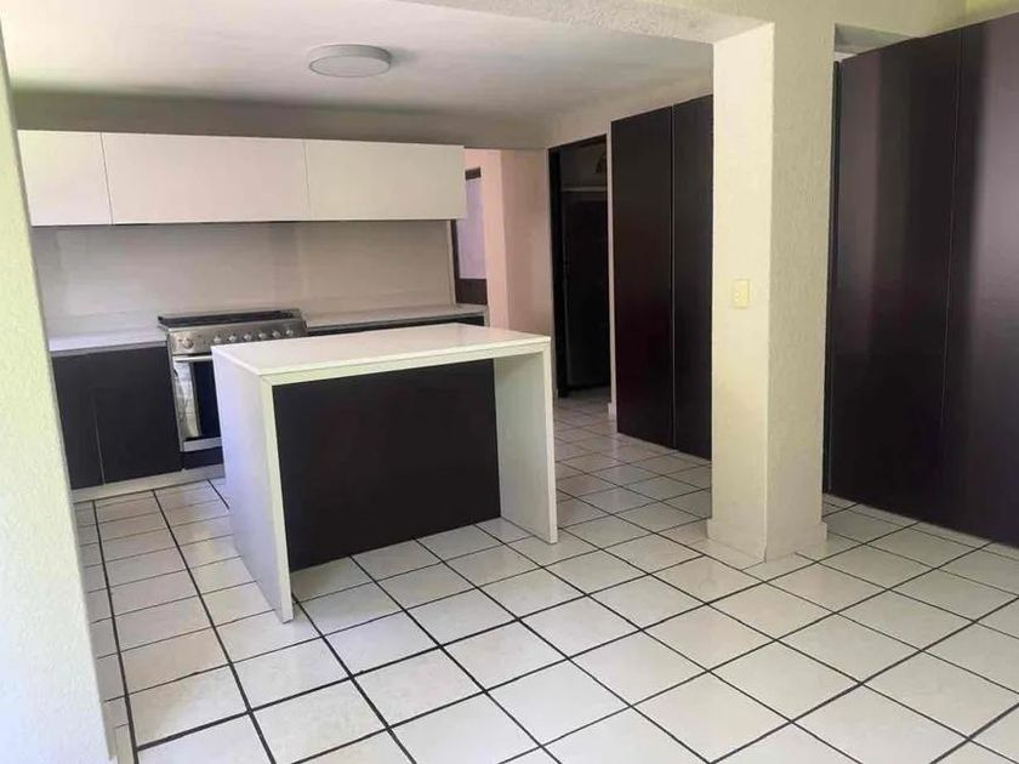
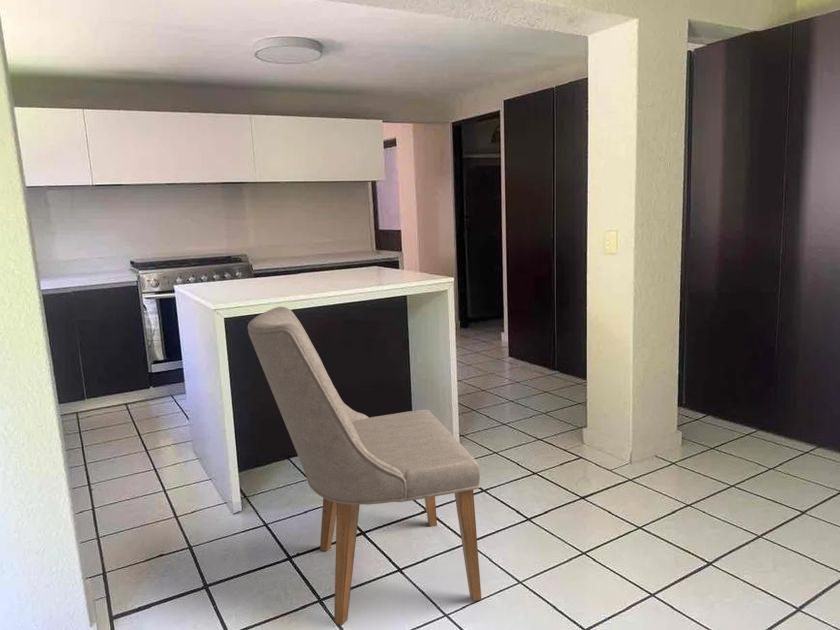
+ chair [247,306,482,626]
